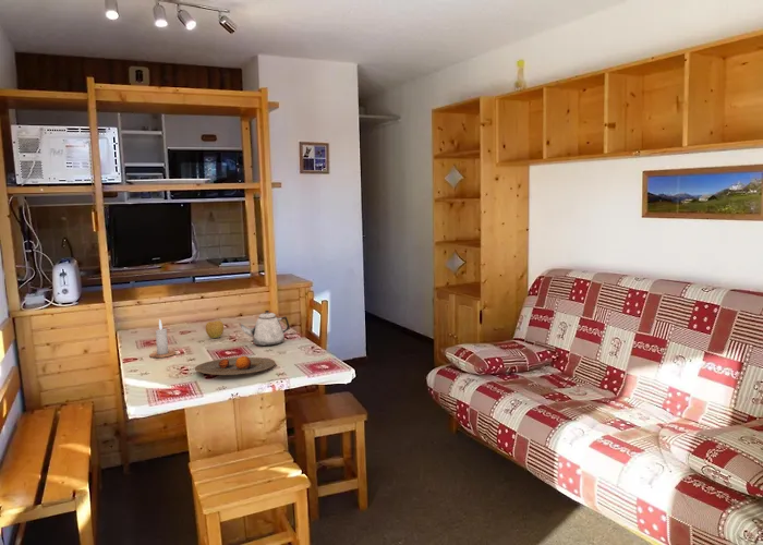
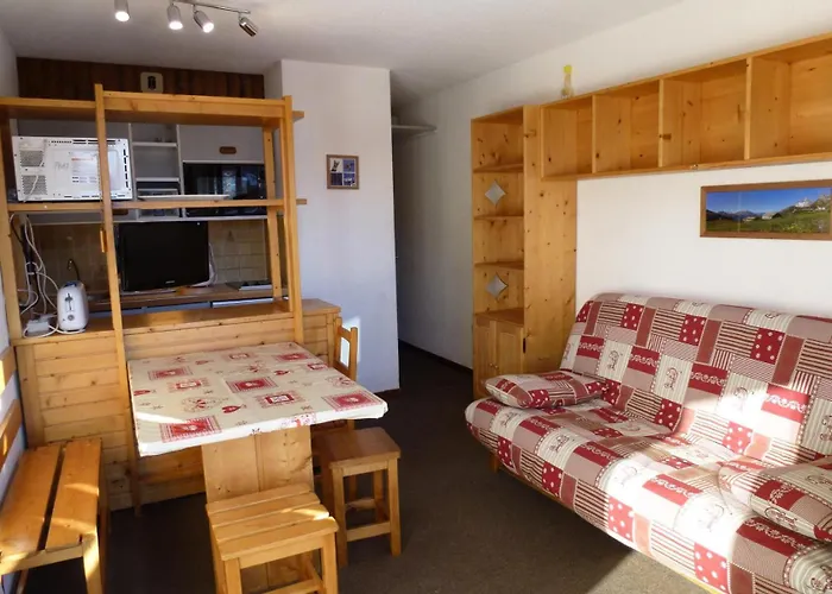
- plate [194,355,276,376]
- candle [148,318,178,359]
- teapot [238,310,291,347]
- apple [205,319,225,339]
